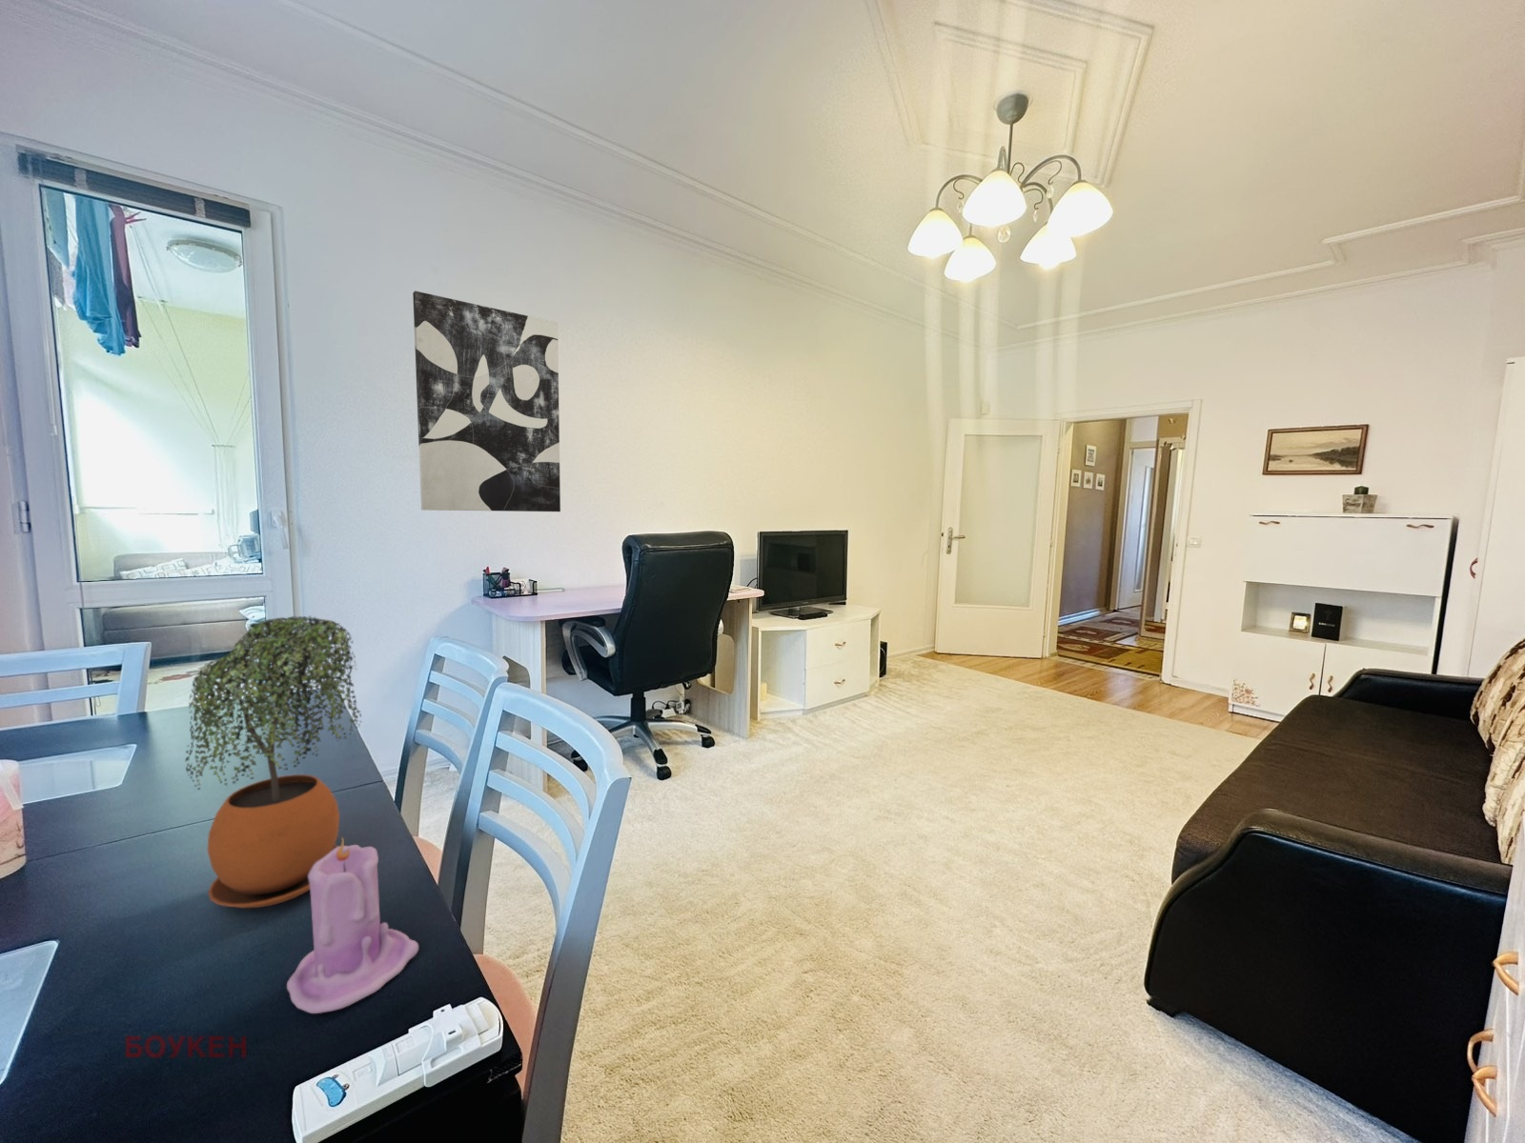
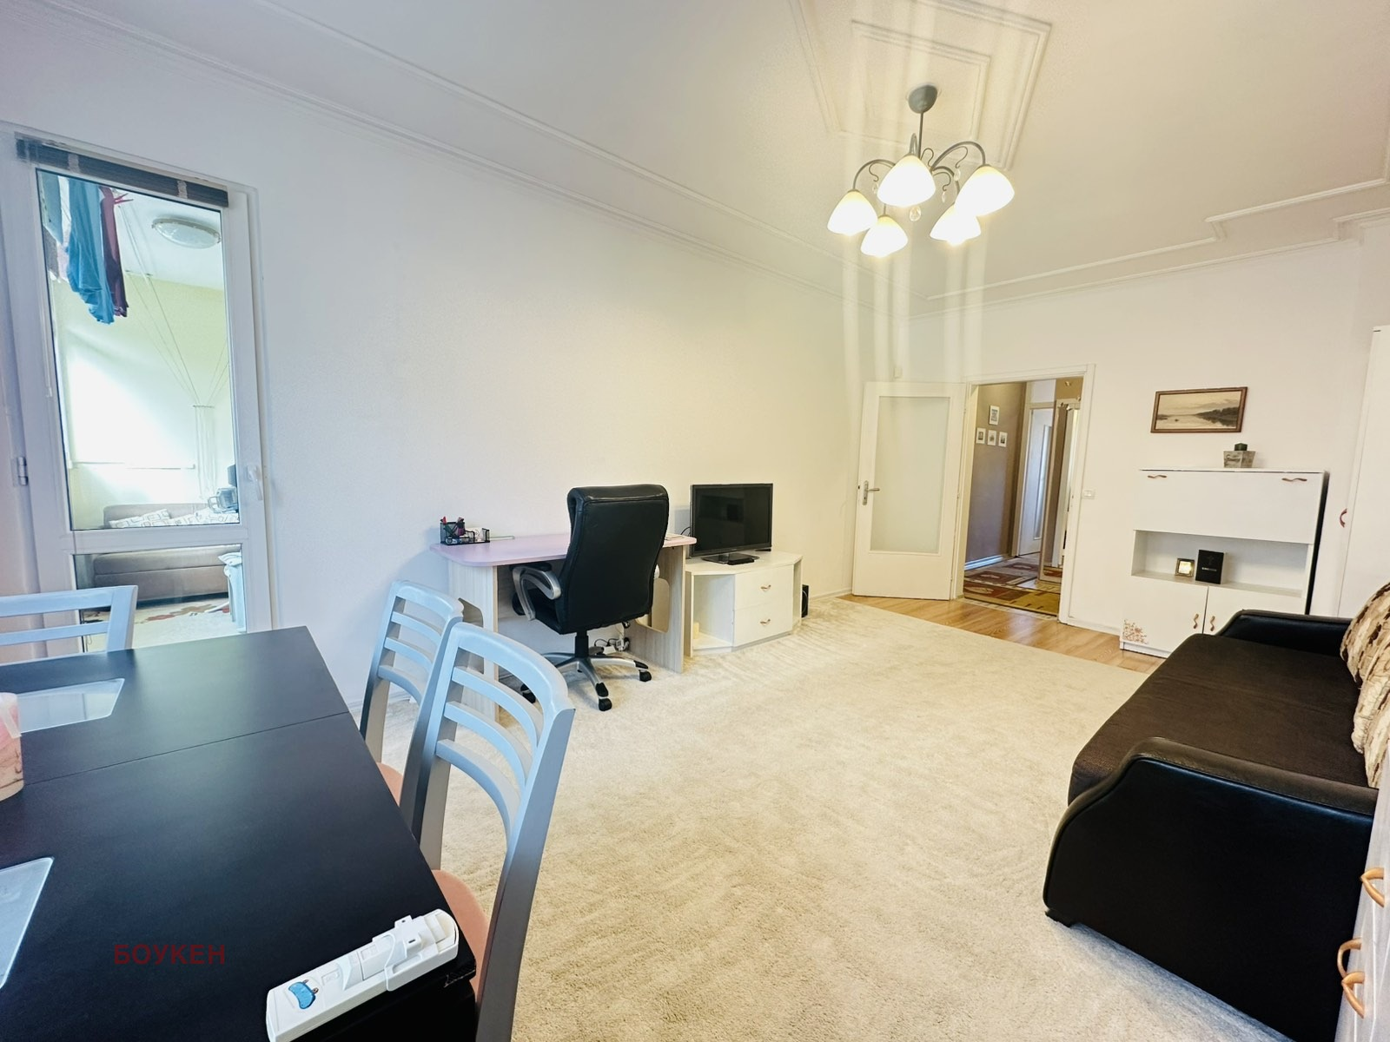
- candle [286,837,419,1015]
- potted plant [184,615,363,909]
- wall art [412,289,562,513]
